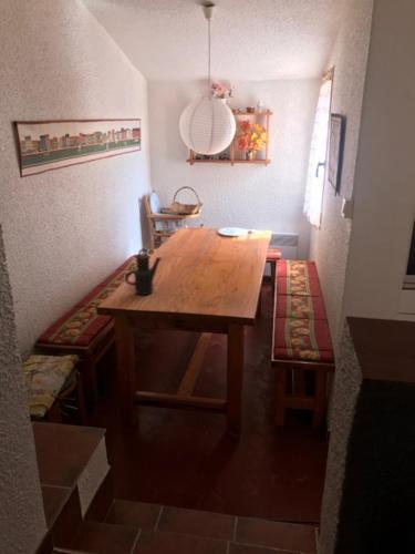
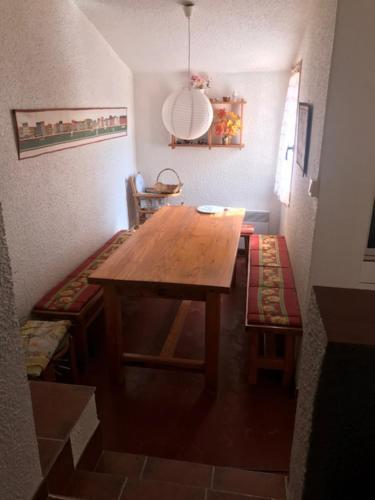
- teapot [124,247,163,297]
